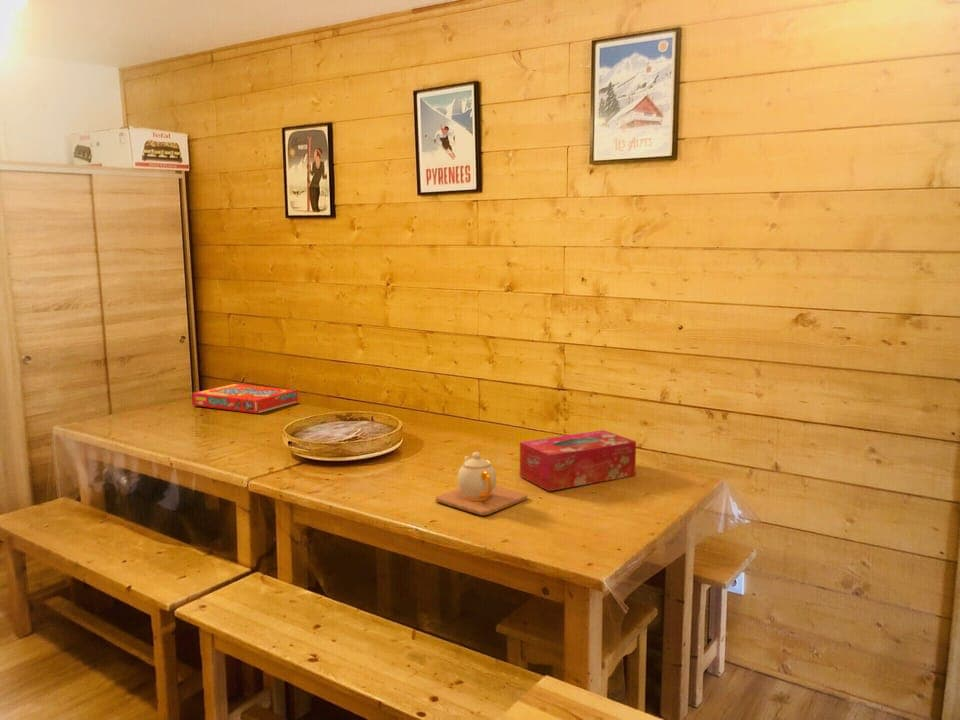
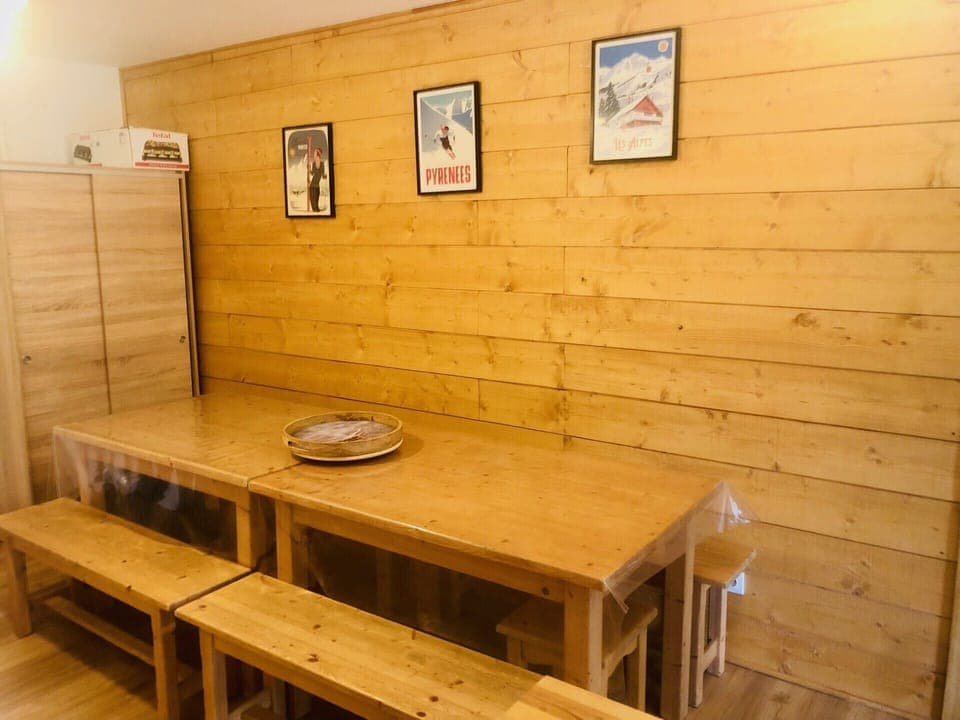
- snack box [191,383,299,415]
- teapot [434,451,528,516]
- tissue box [519,429,637,492]
